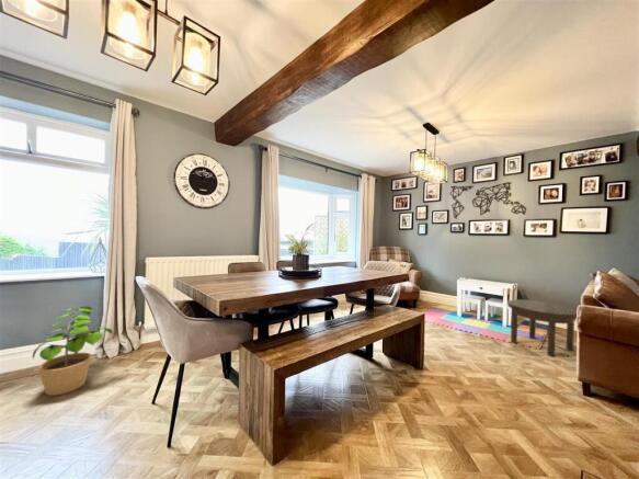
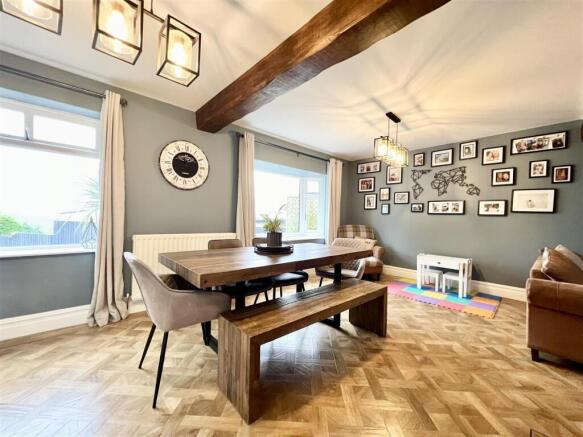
- side table [506,298,578,357]
- potted plant [32,306,114,397]
